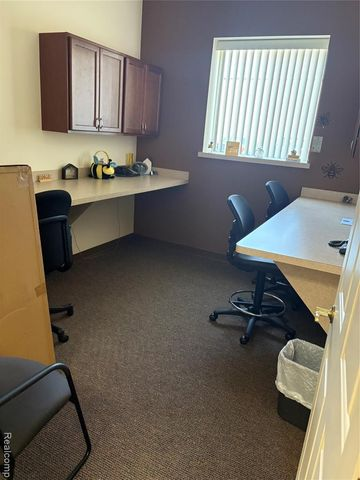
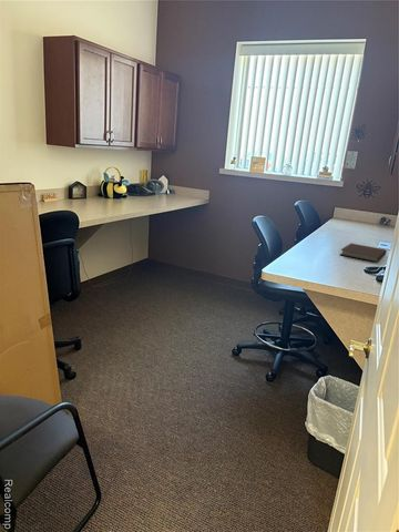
+ notebook [339,243,388,264]
